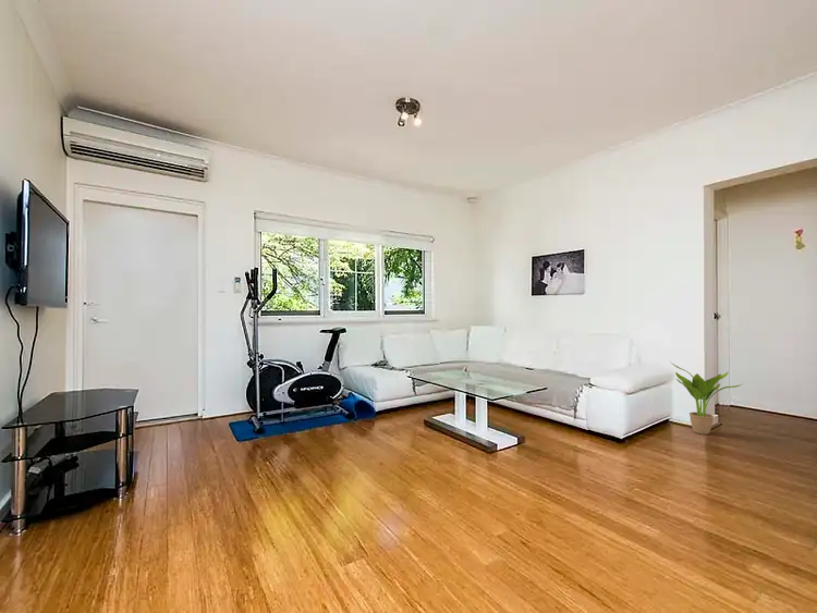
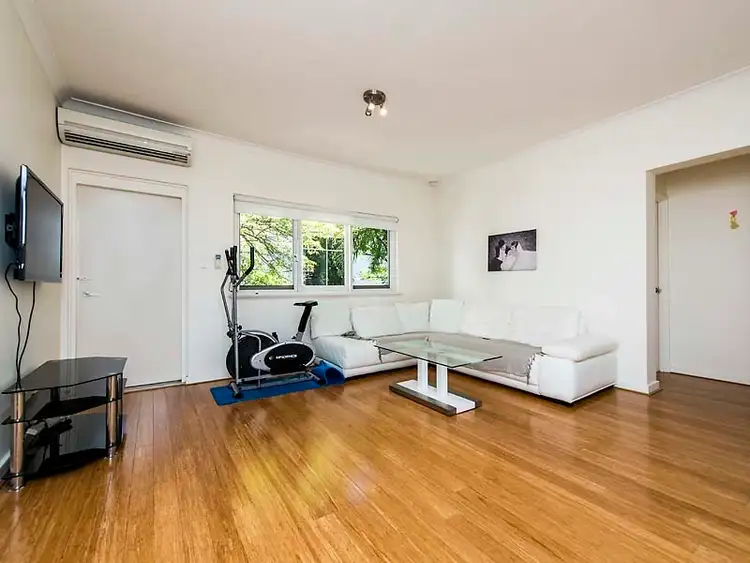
- potted plant [670,361,743,436]
